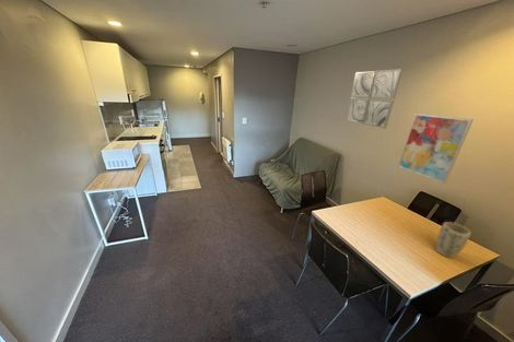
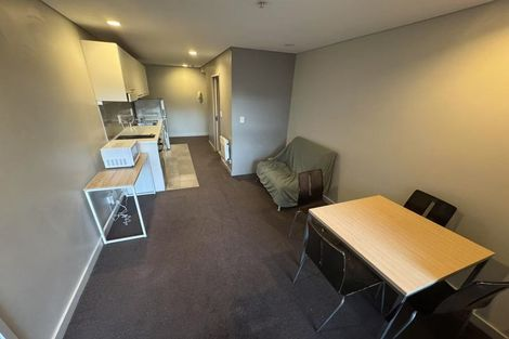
- plant pot [435,221,471,259]
- wall art [346,68,404,129]
- wall art [397,113,475,185]
